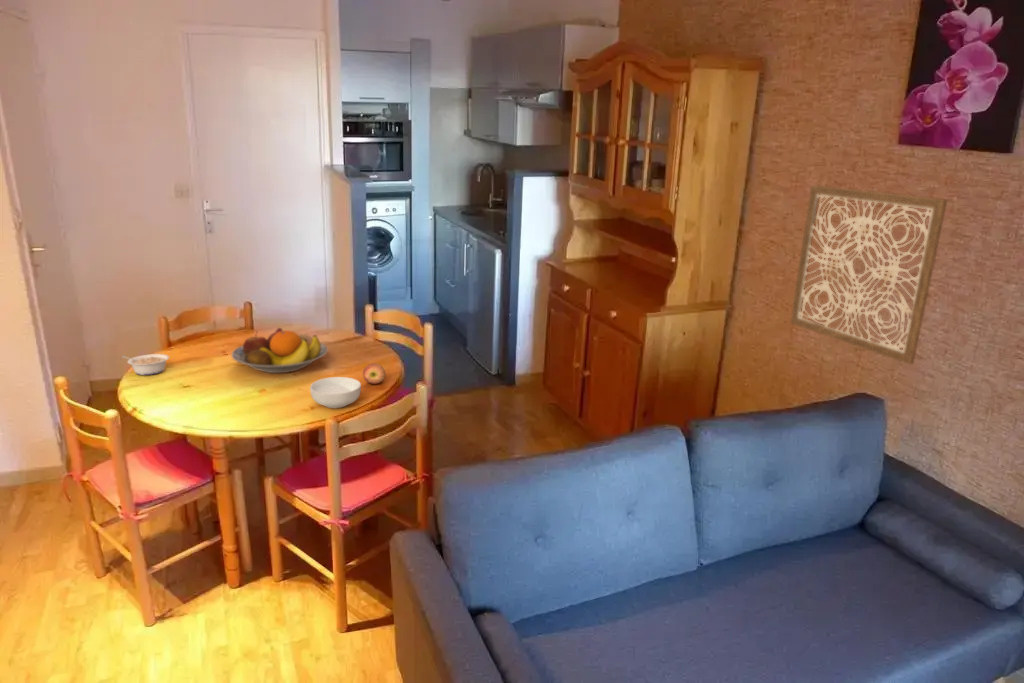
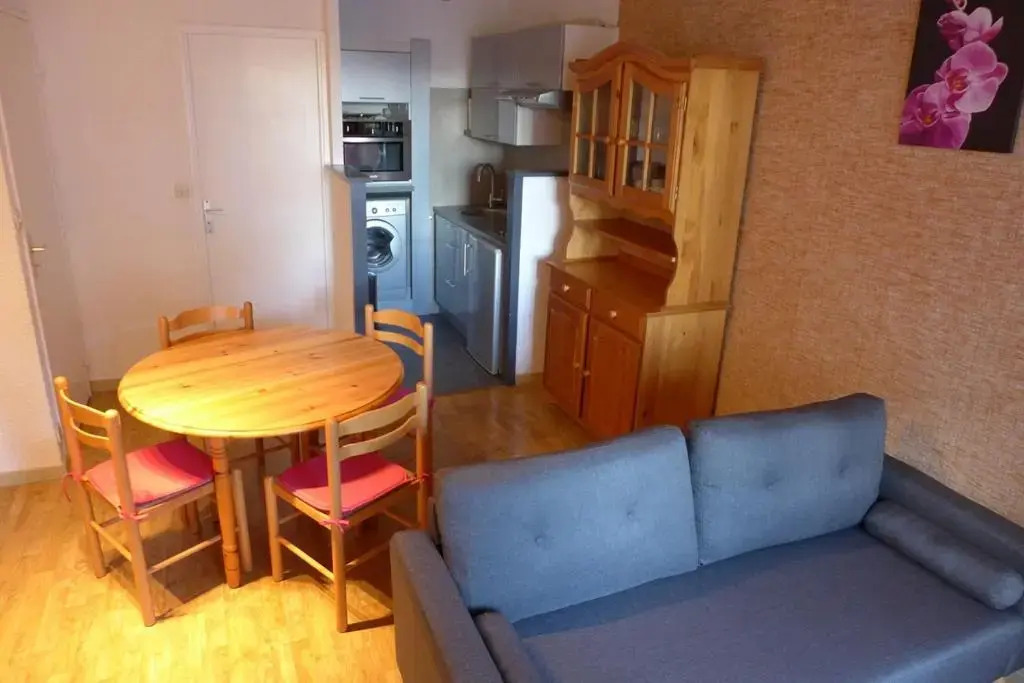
- legume [120,353,170,376]
- fruit bowl [231,327,329,374]
- apple [362,362,386,385]
- wall art [789,184,948,365]
- cereal bowl [309,376,362,409]
